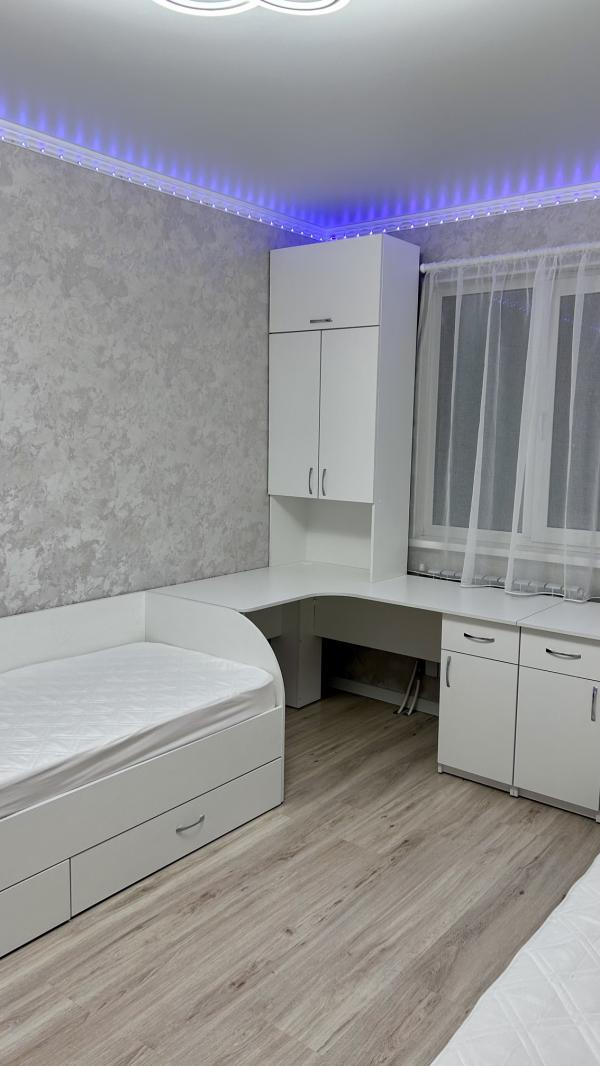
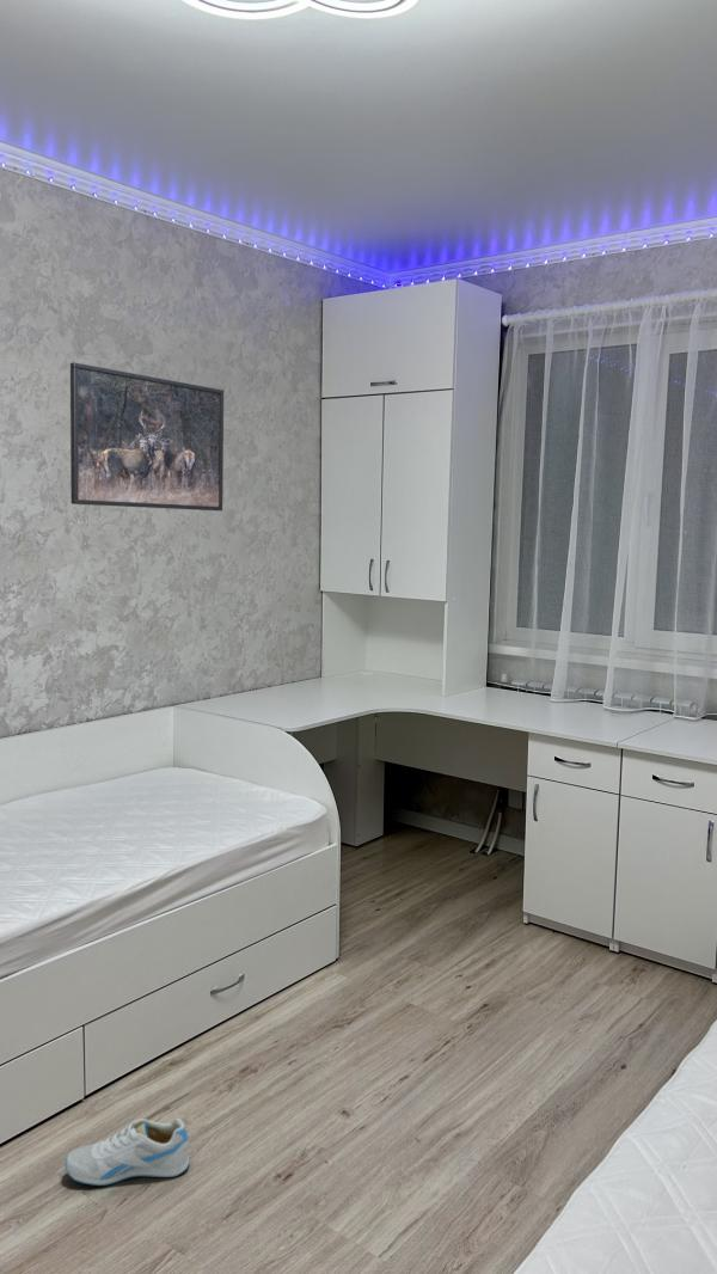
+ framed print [69,361,225,512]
+ sneaker [63,1117,190,1187]
